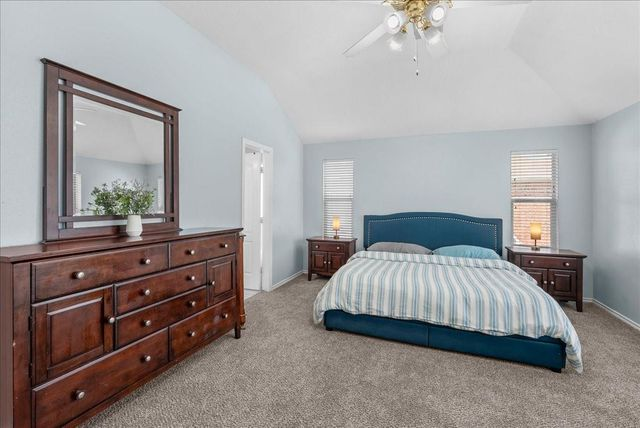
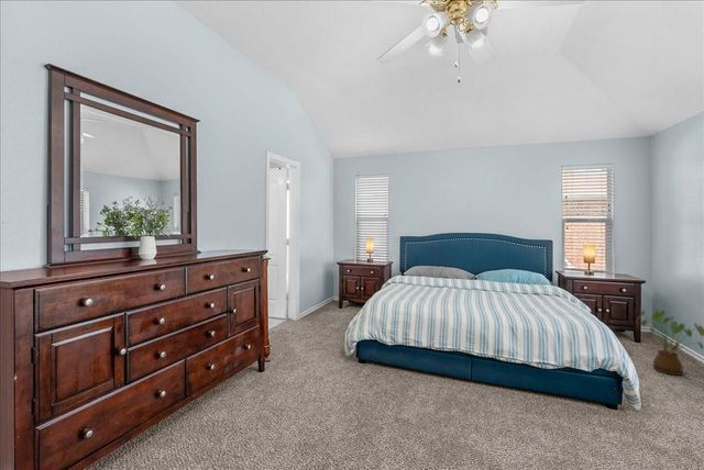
+ house plant [635,307,704,377]
